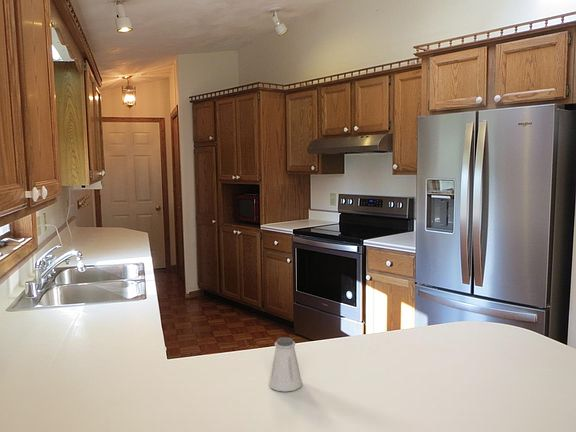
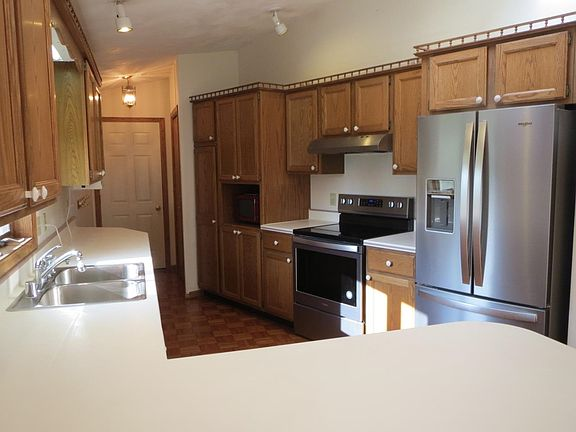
- saltshaker [268,336,303,392]
